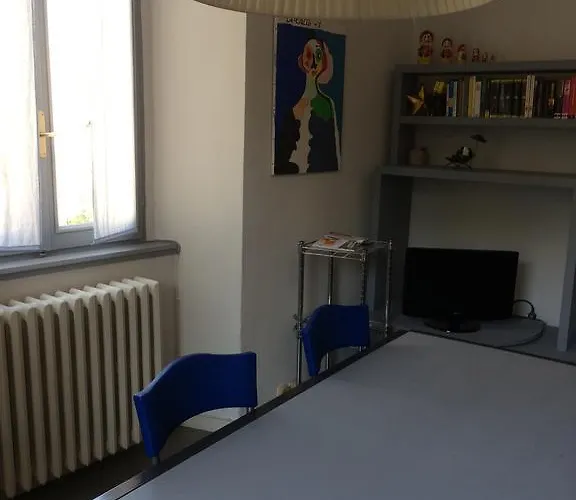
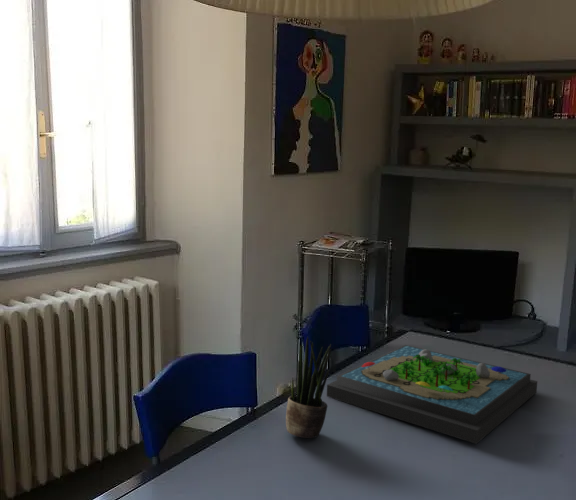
+ potted plant [285,336,333,439]
+ board game [326,344,538,445]
